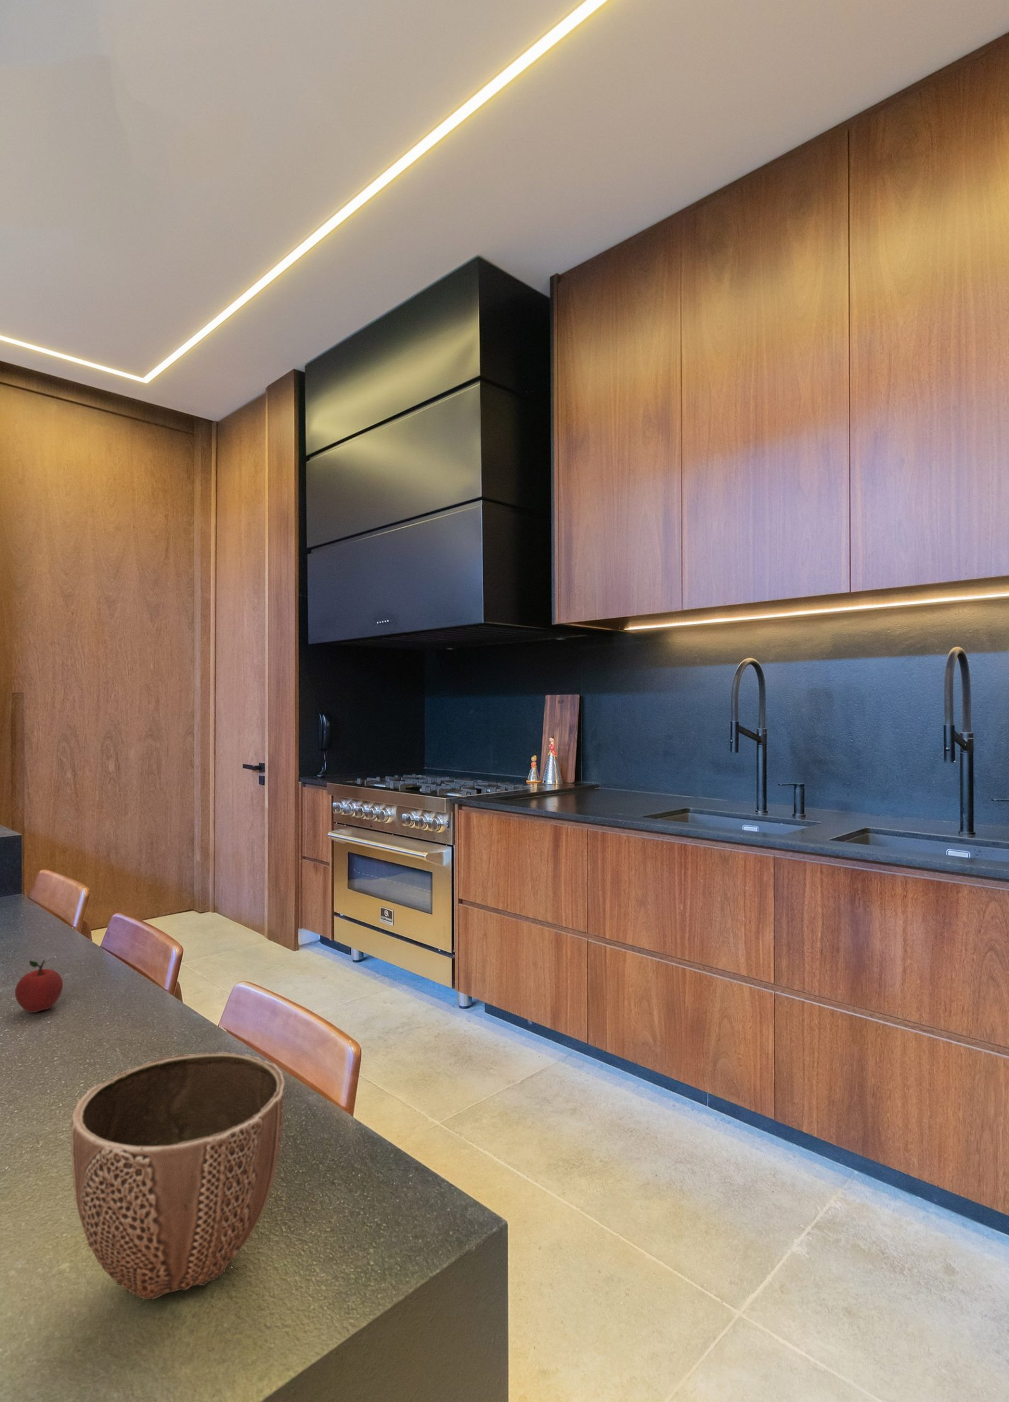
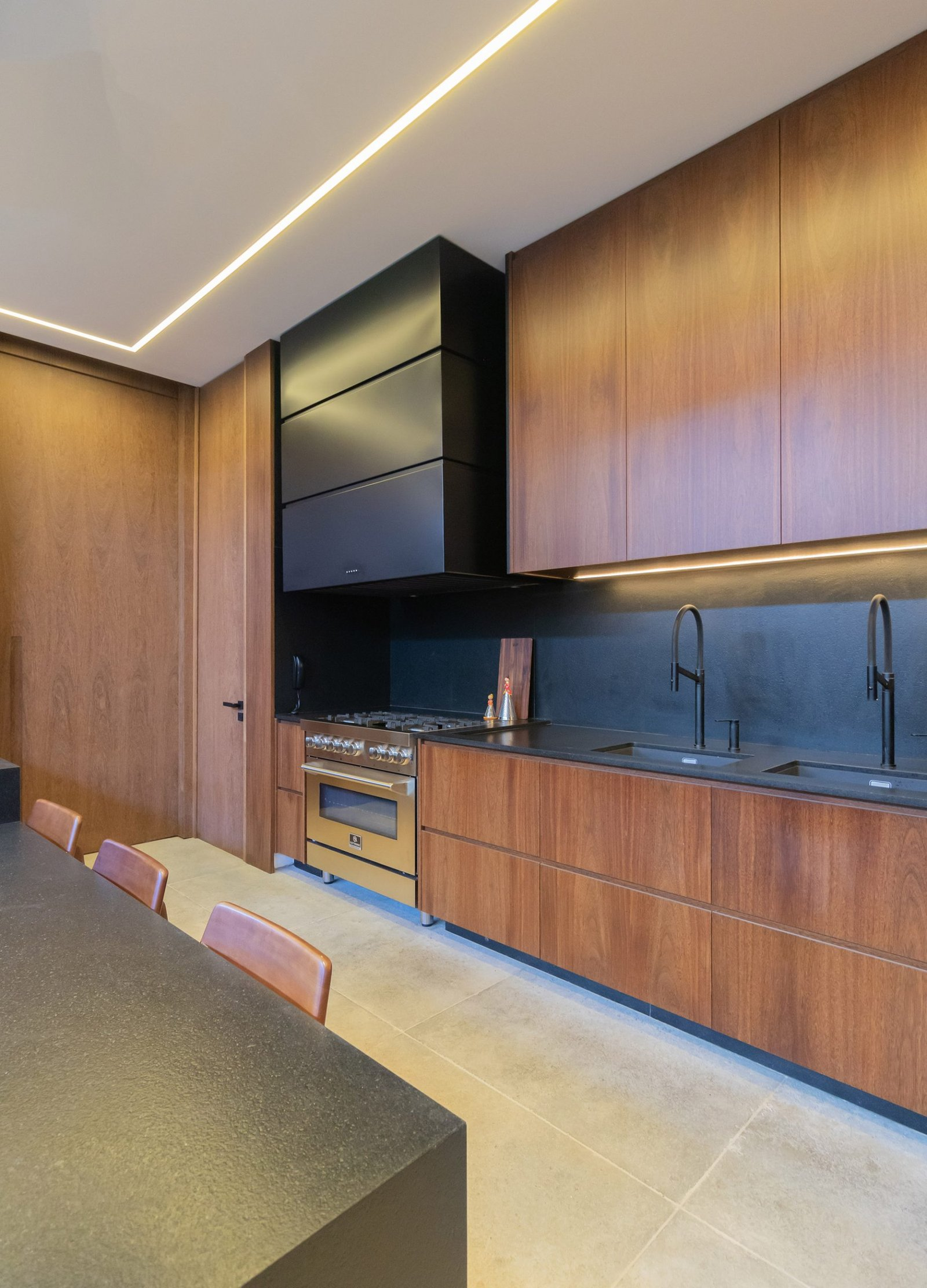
- decorative bowl [71,1052,285,1301]
- apple [14,959,64,1013]
